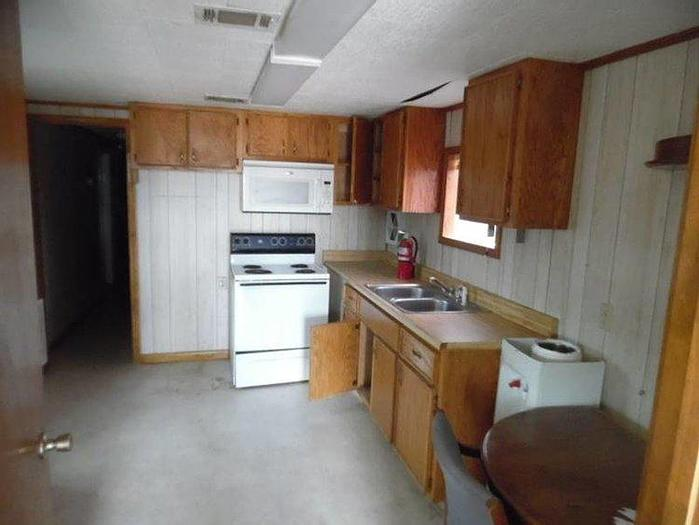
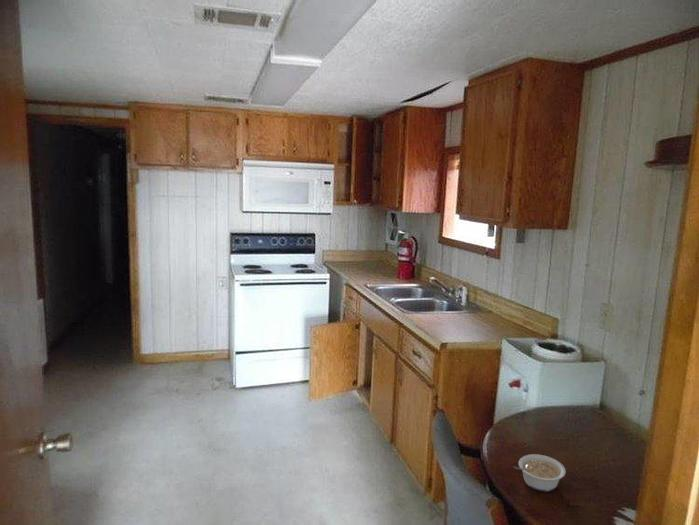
+ legume [512,453,567,492]
